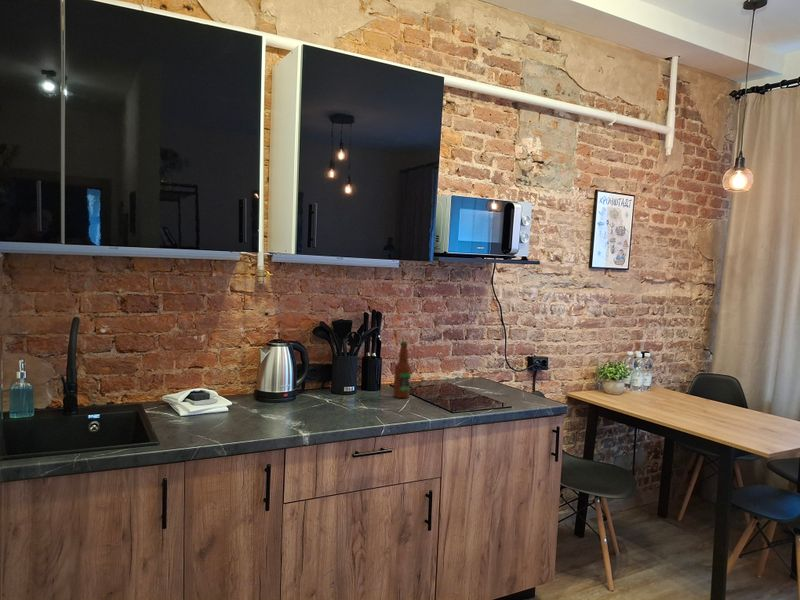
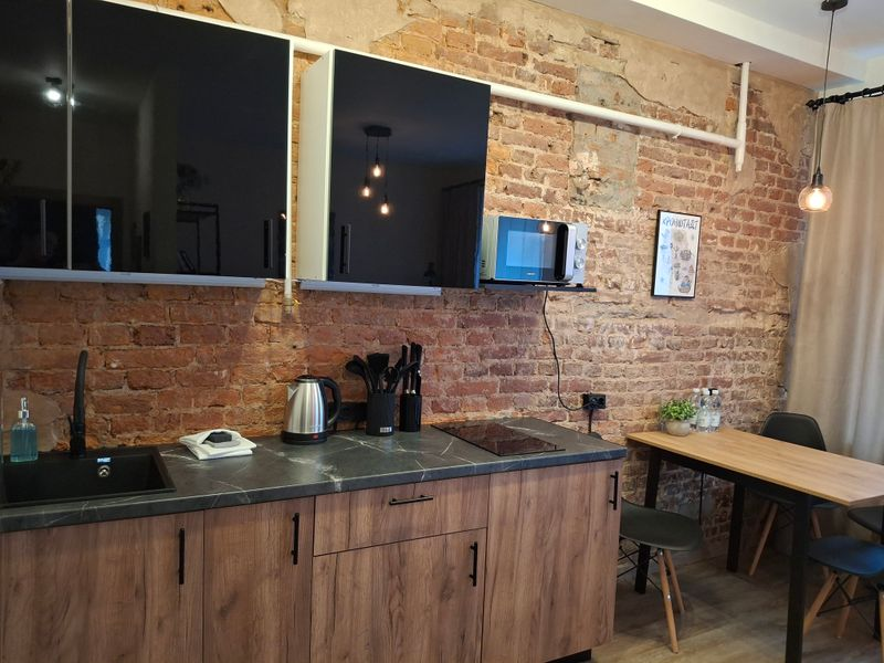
- bottle [393,340,412,399]
